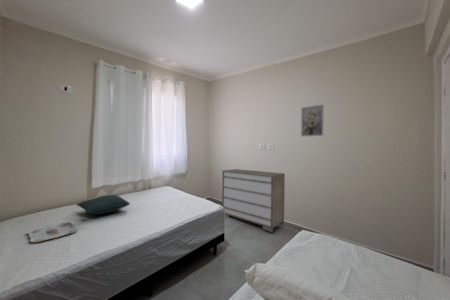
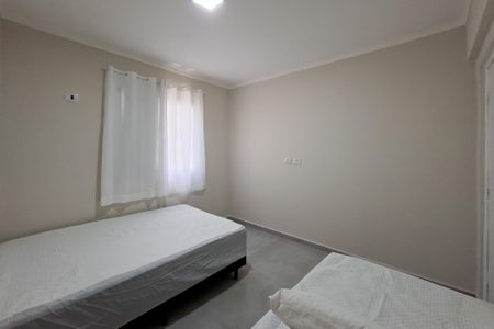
- serving tray [26,222,78,243]
- pillow [75,194,131,215]
- wall art [300,104,325,138]
- dresser [221,168,286,233]
